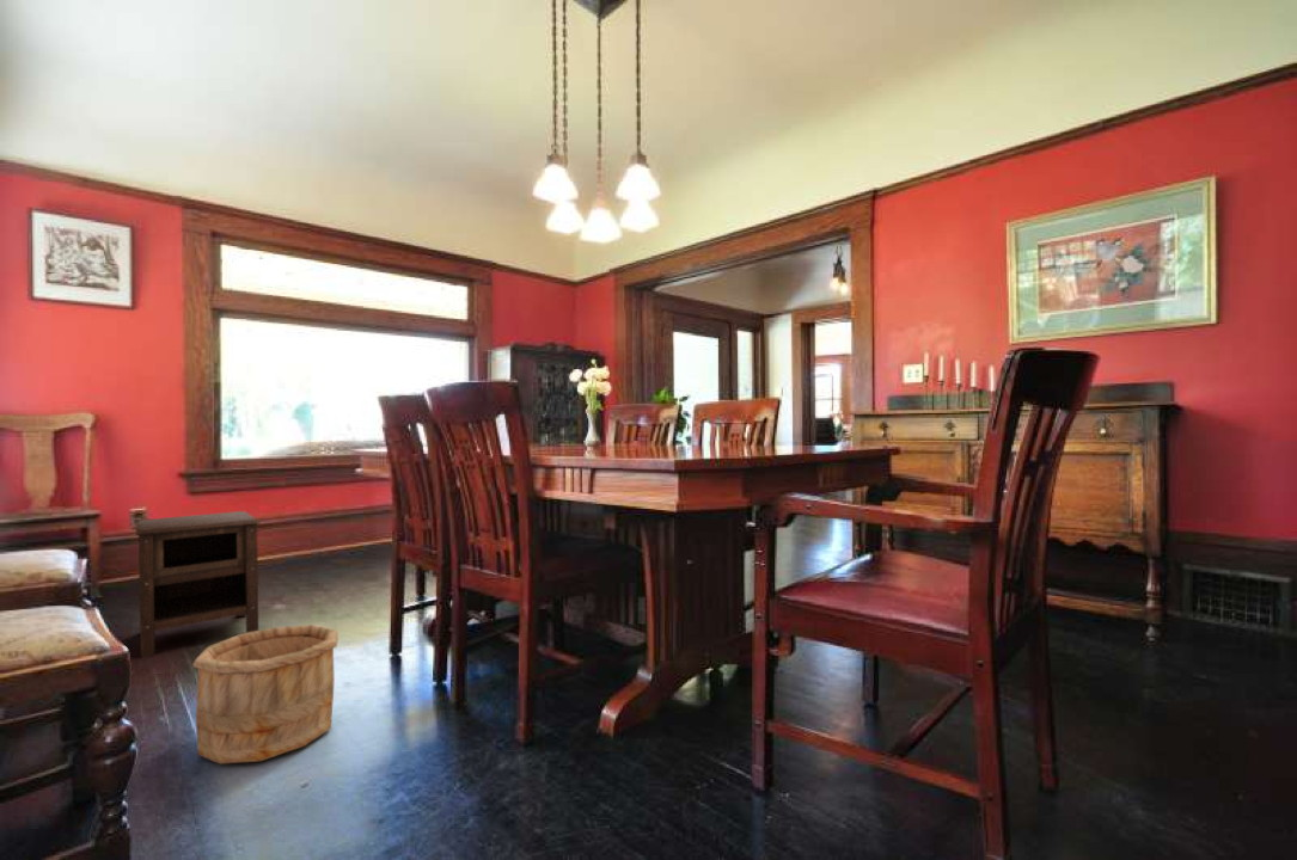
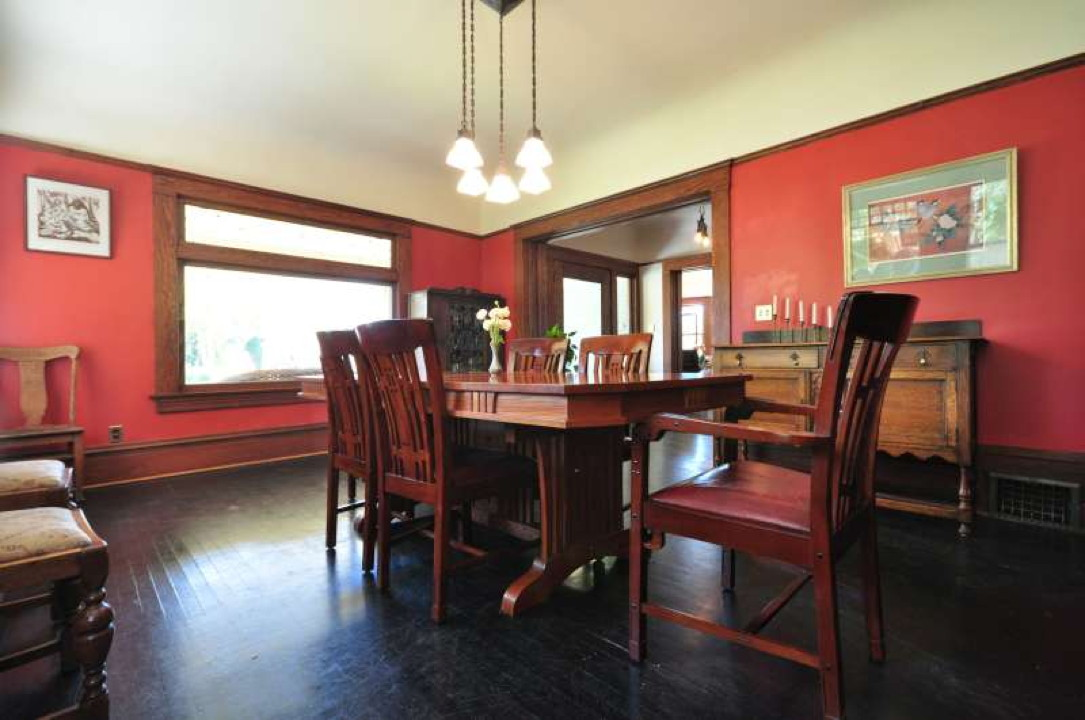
- nightstand [134,510,262,659]
- wooden bucket [191,624,339,764]
